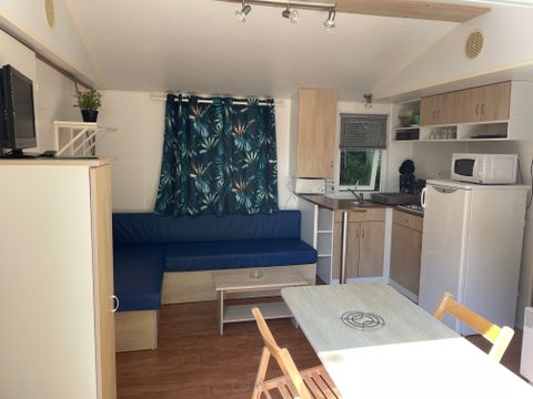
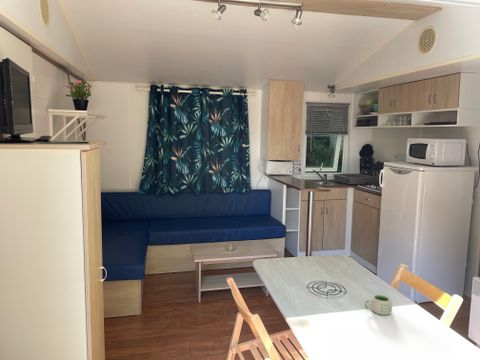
+ mug [364,293,393,316]
